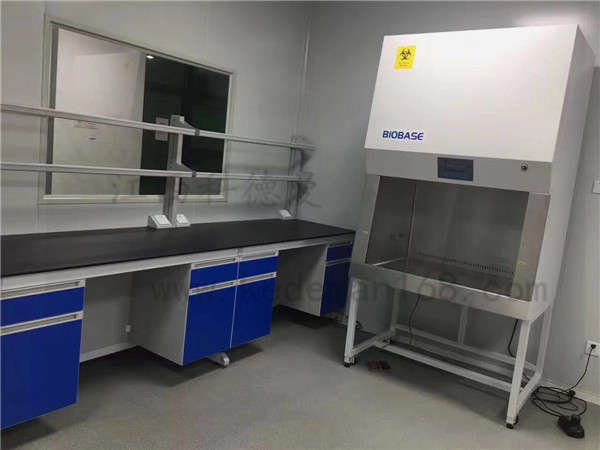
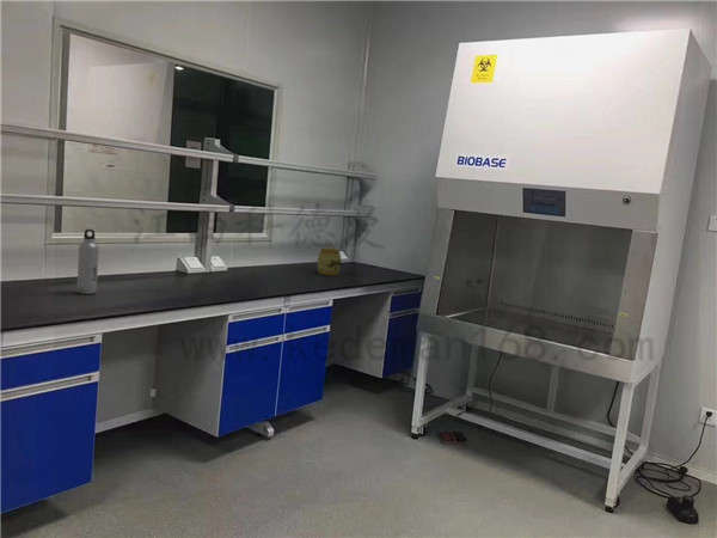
+ water bottle [76,228,99,295]
+ jar [317,243,343,276]
